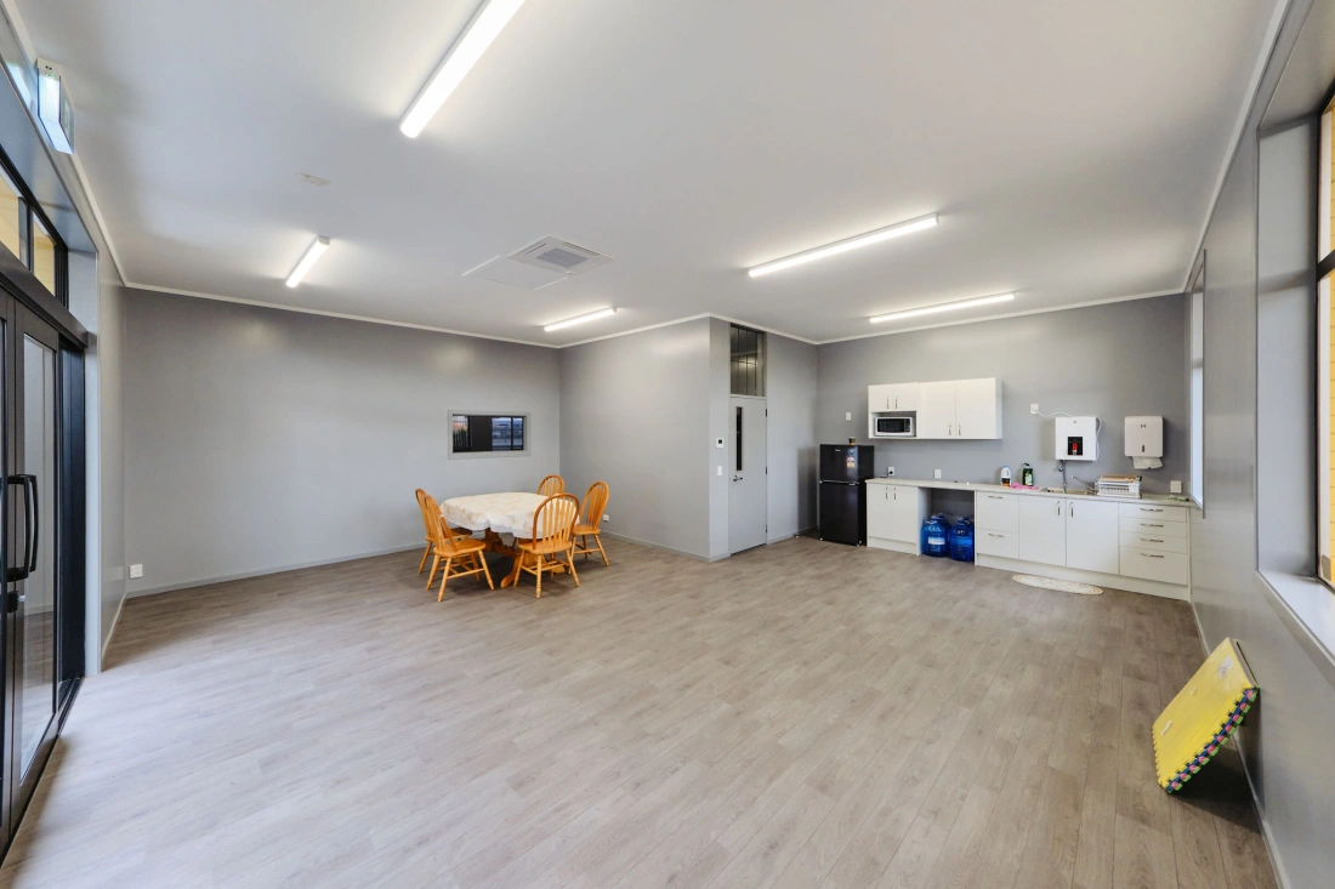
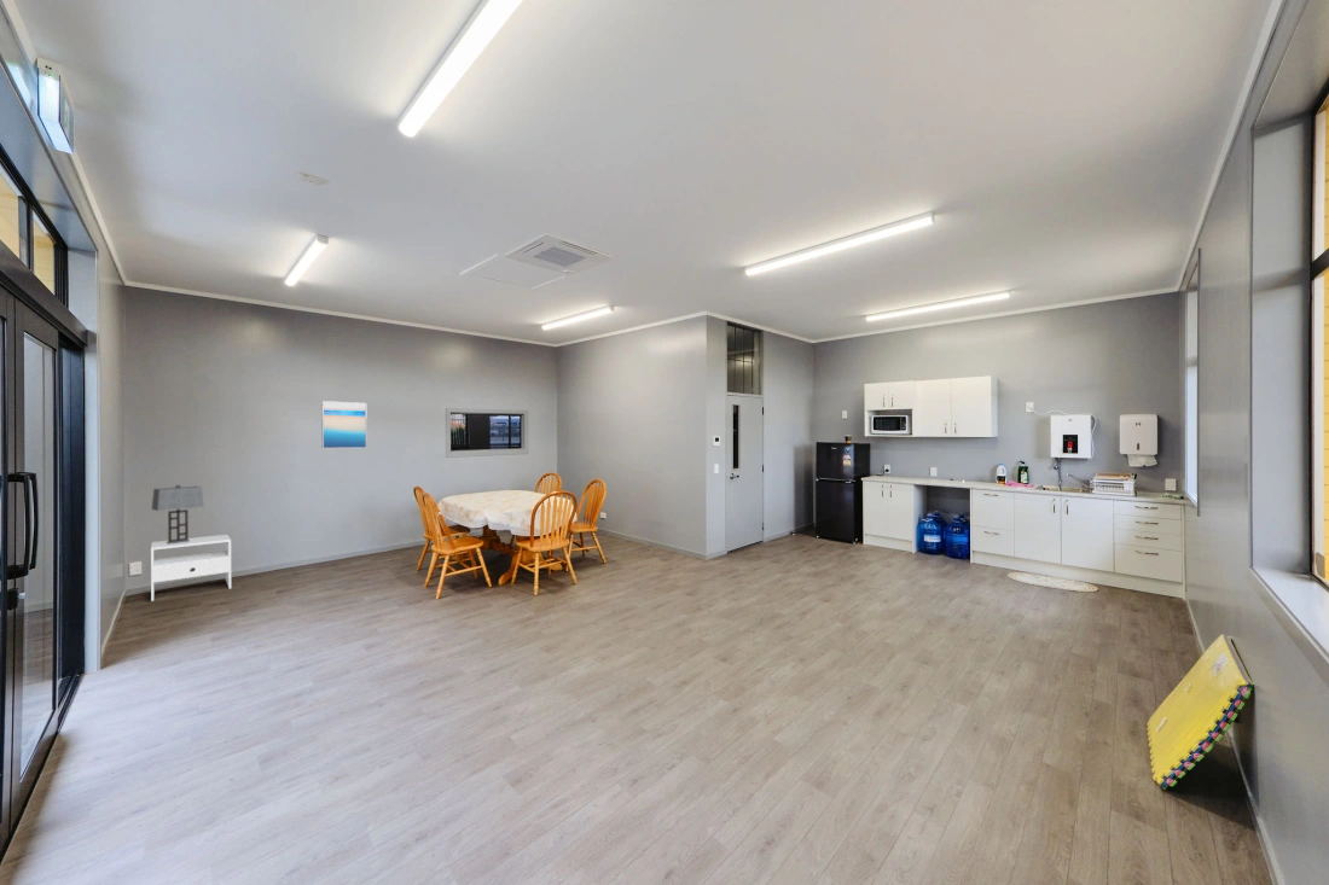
+ wall art [320,400,368,450]
+ table lamp [151,484,205,545]
+ nightstand [150,534,232,602]
